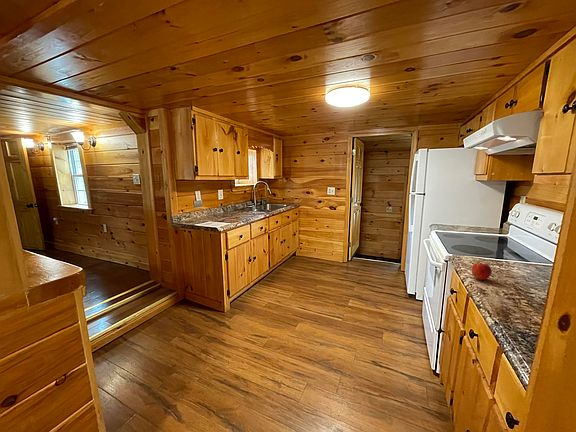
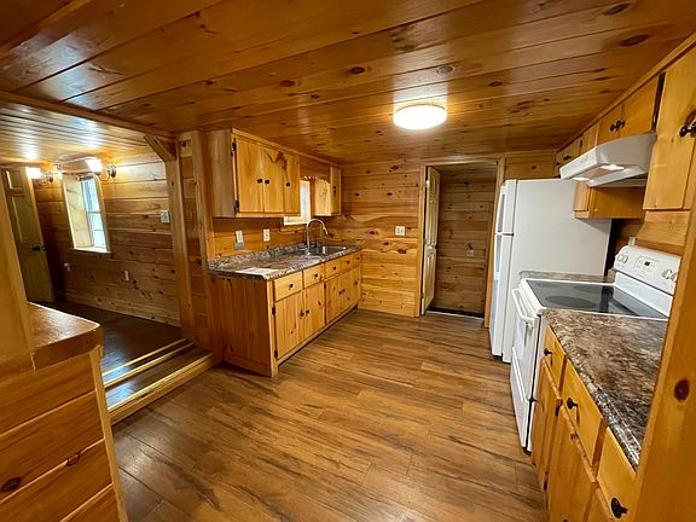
- peach [471,262,493,281]
